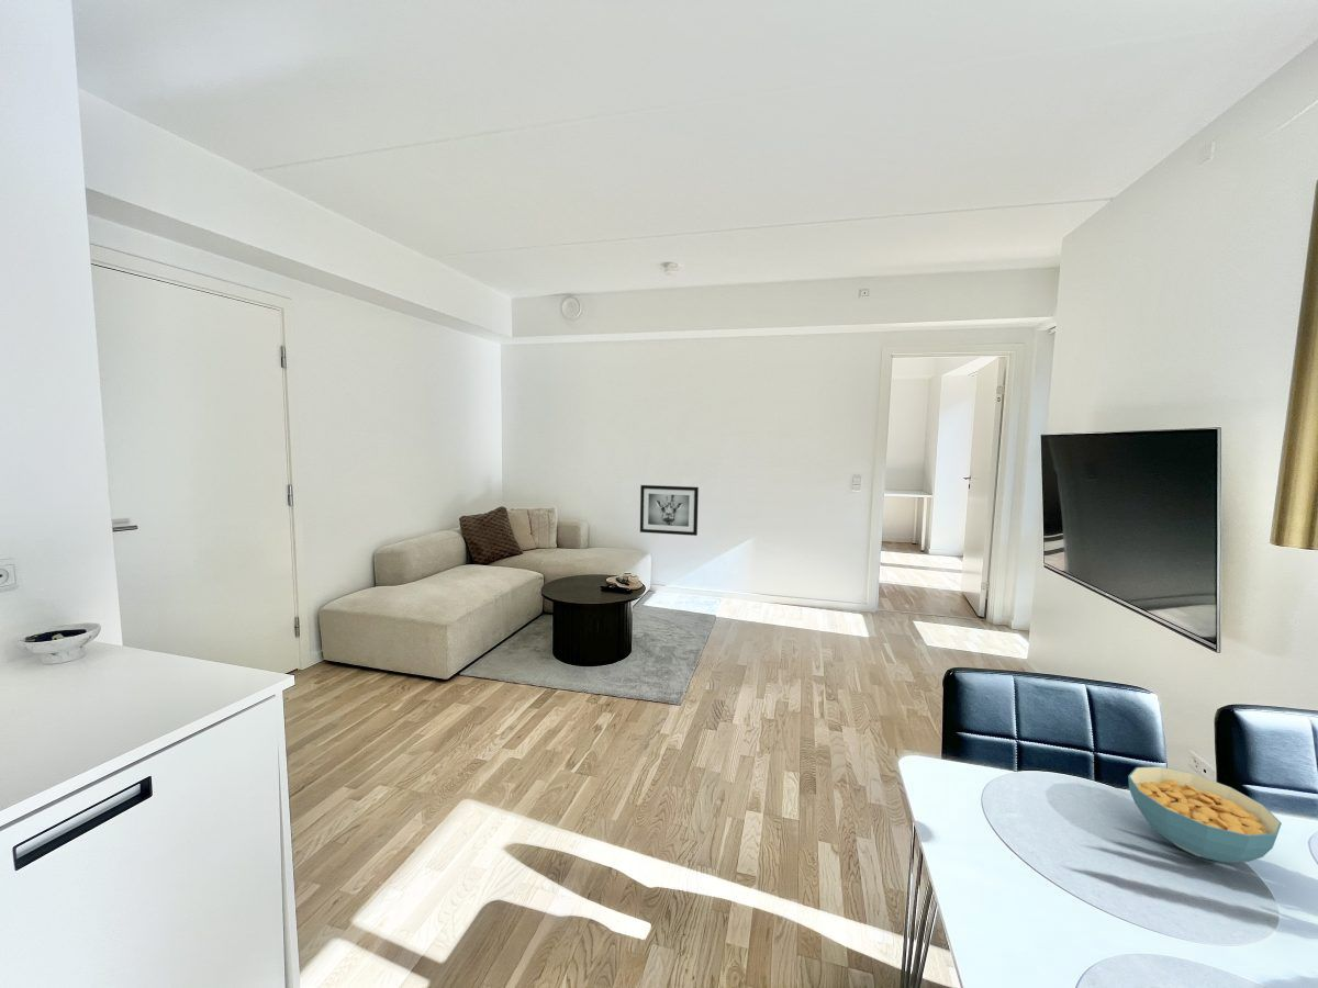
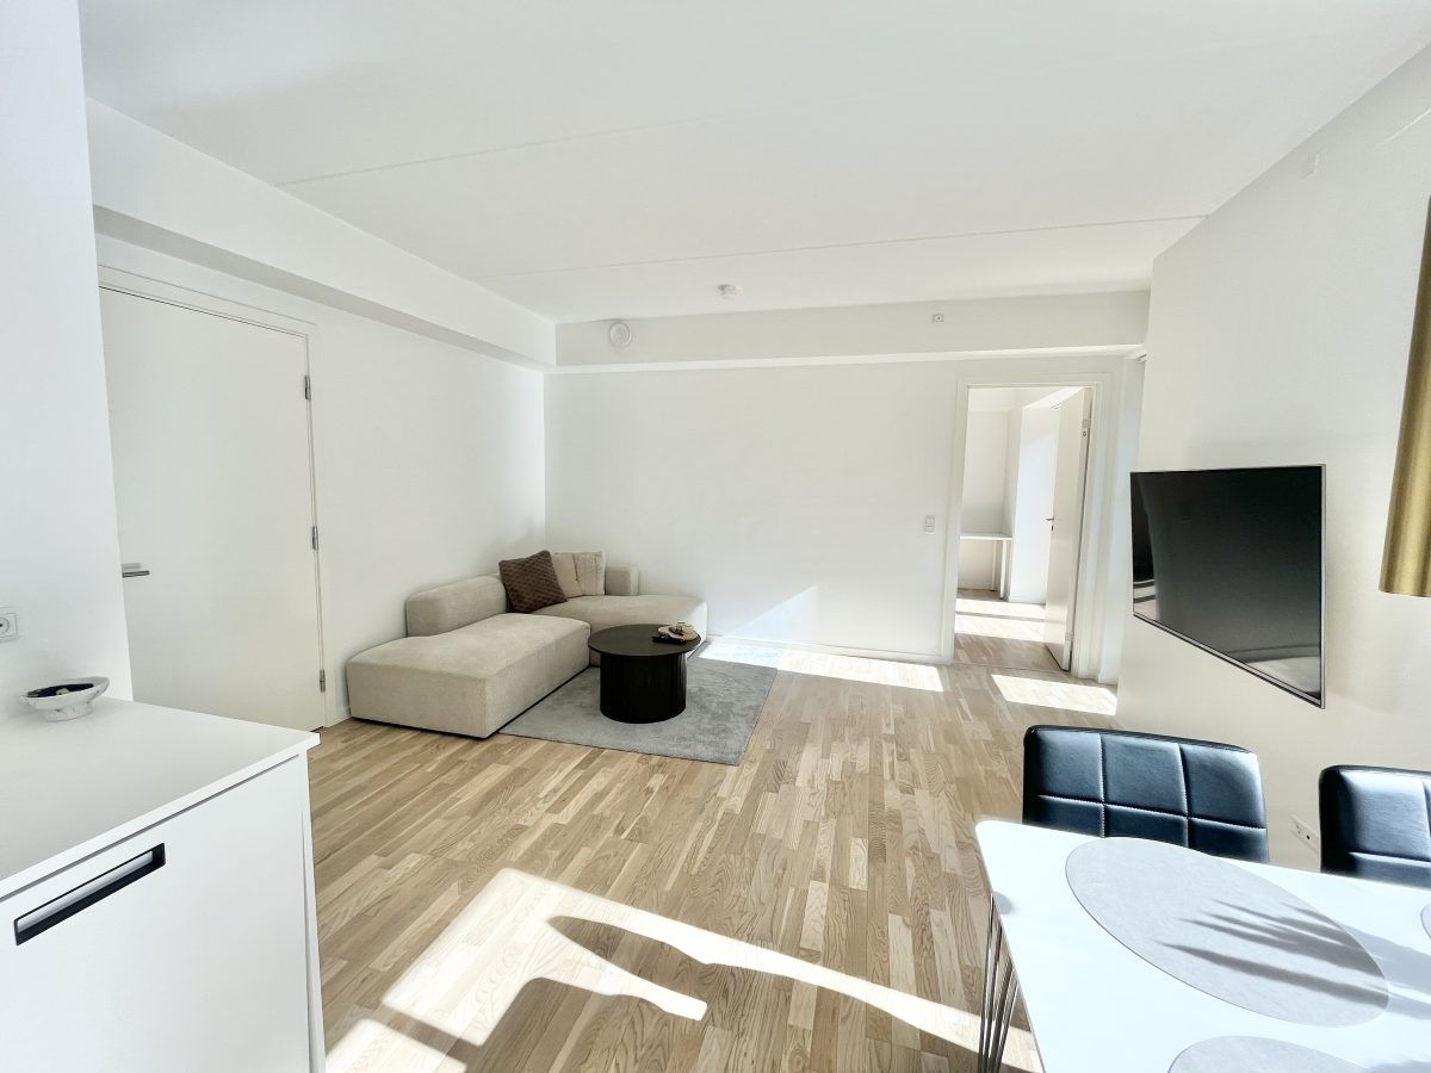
- cereal bowl [1127,765,1283,864]
- wall art [639,484,700,537]
